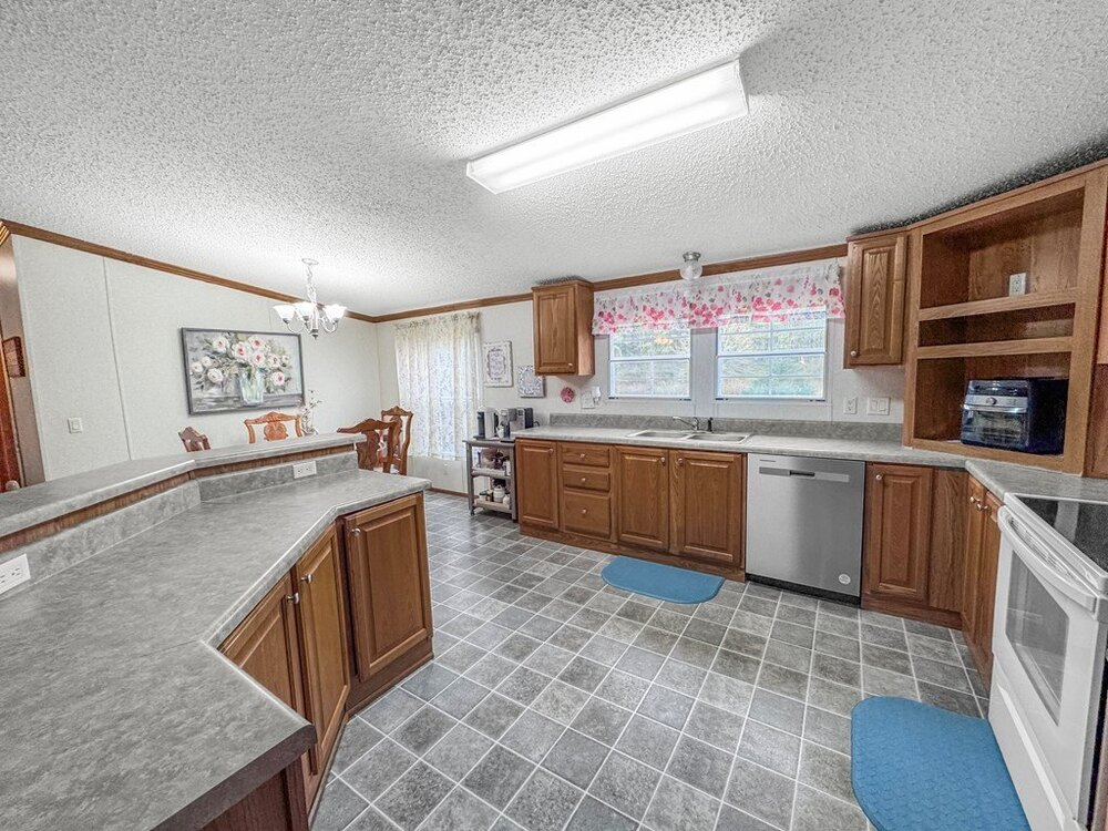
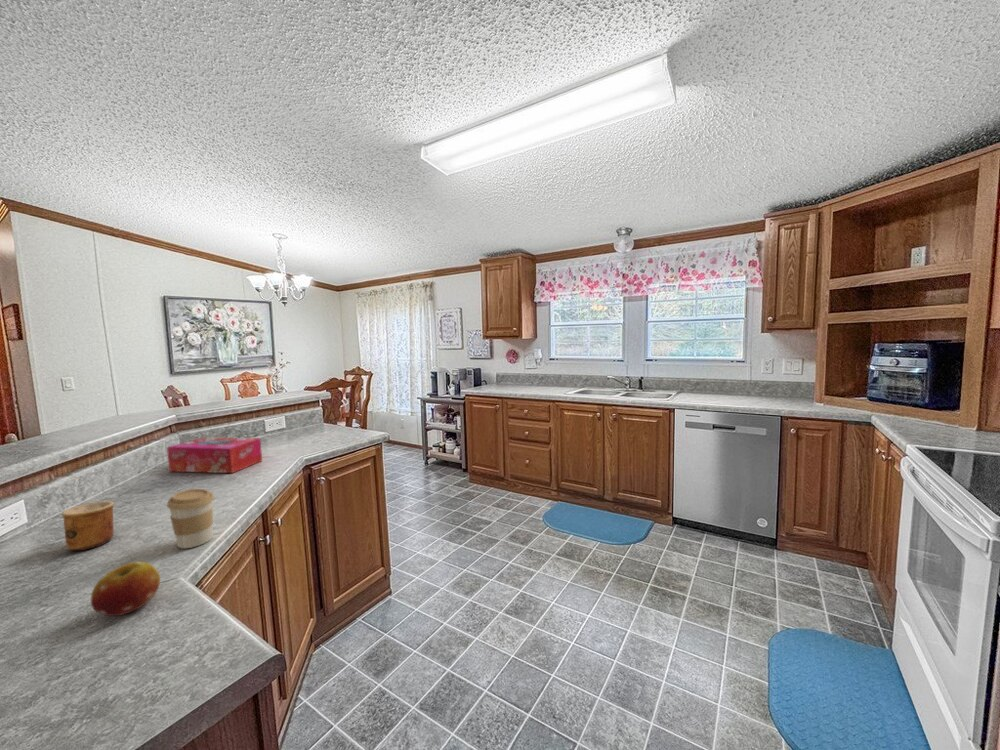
+ fruit [90,561,161,617]
+ coffee cup [166,488,215,549]
+ tissue box [166,436,263,474]
+ cup [61,500,115,551]
